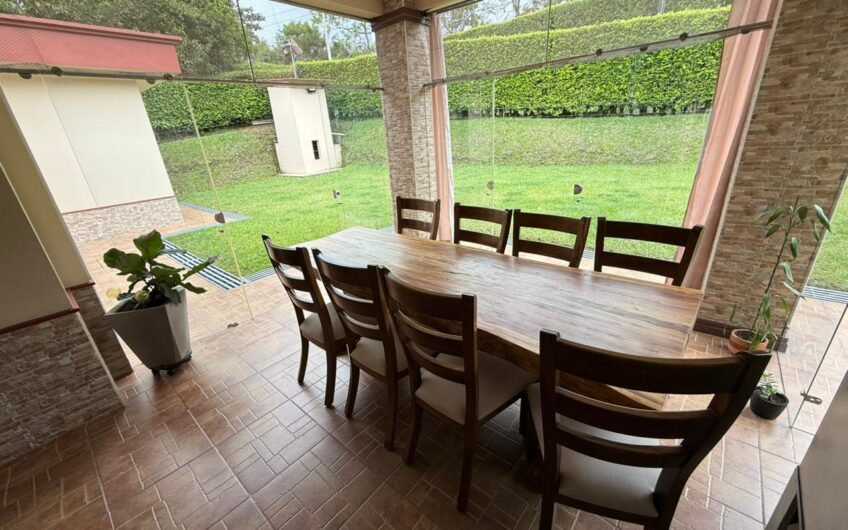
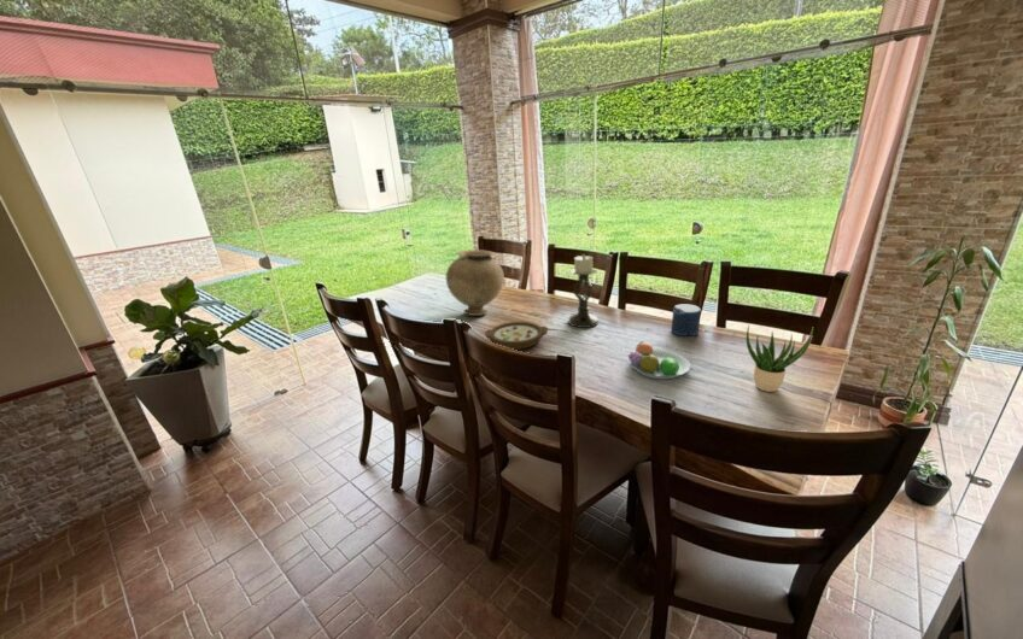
+ vase [445,248,505,317]
+ bowl [484,321,549,351]
+ potted plant [746,324,814,393]
+ fruit bowl [627,340,691,380]
+ candle holder [567,253,600,329]
+ candle [671,303,702,338]
